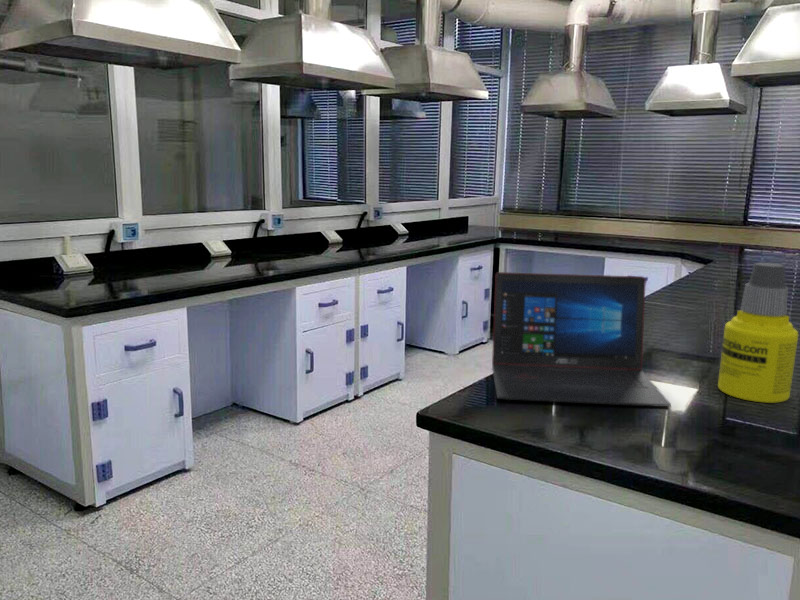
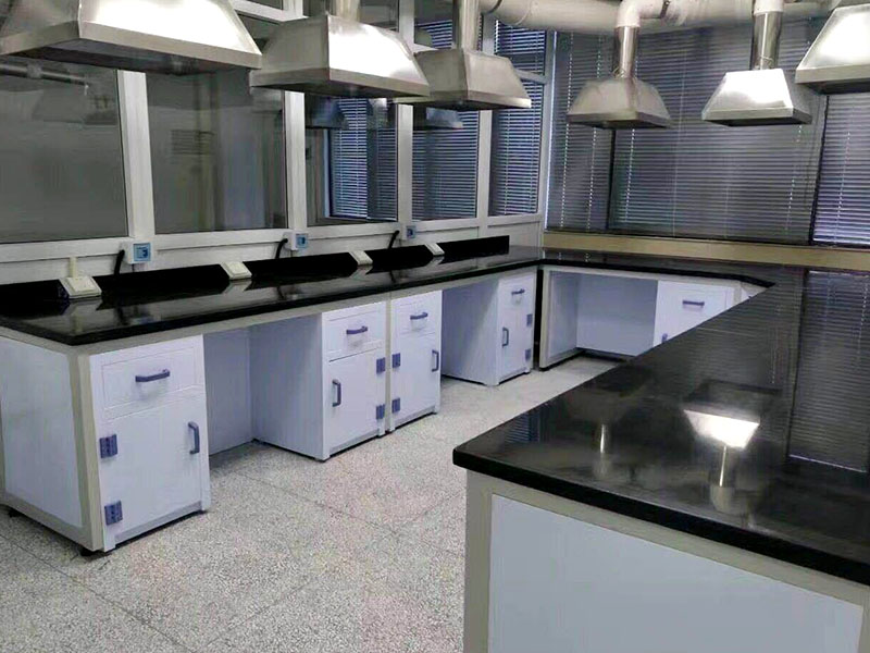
- bottle [717,262,799,404]
- laptop [491,271,672,408]
